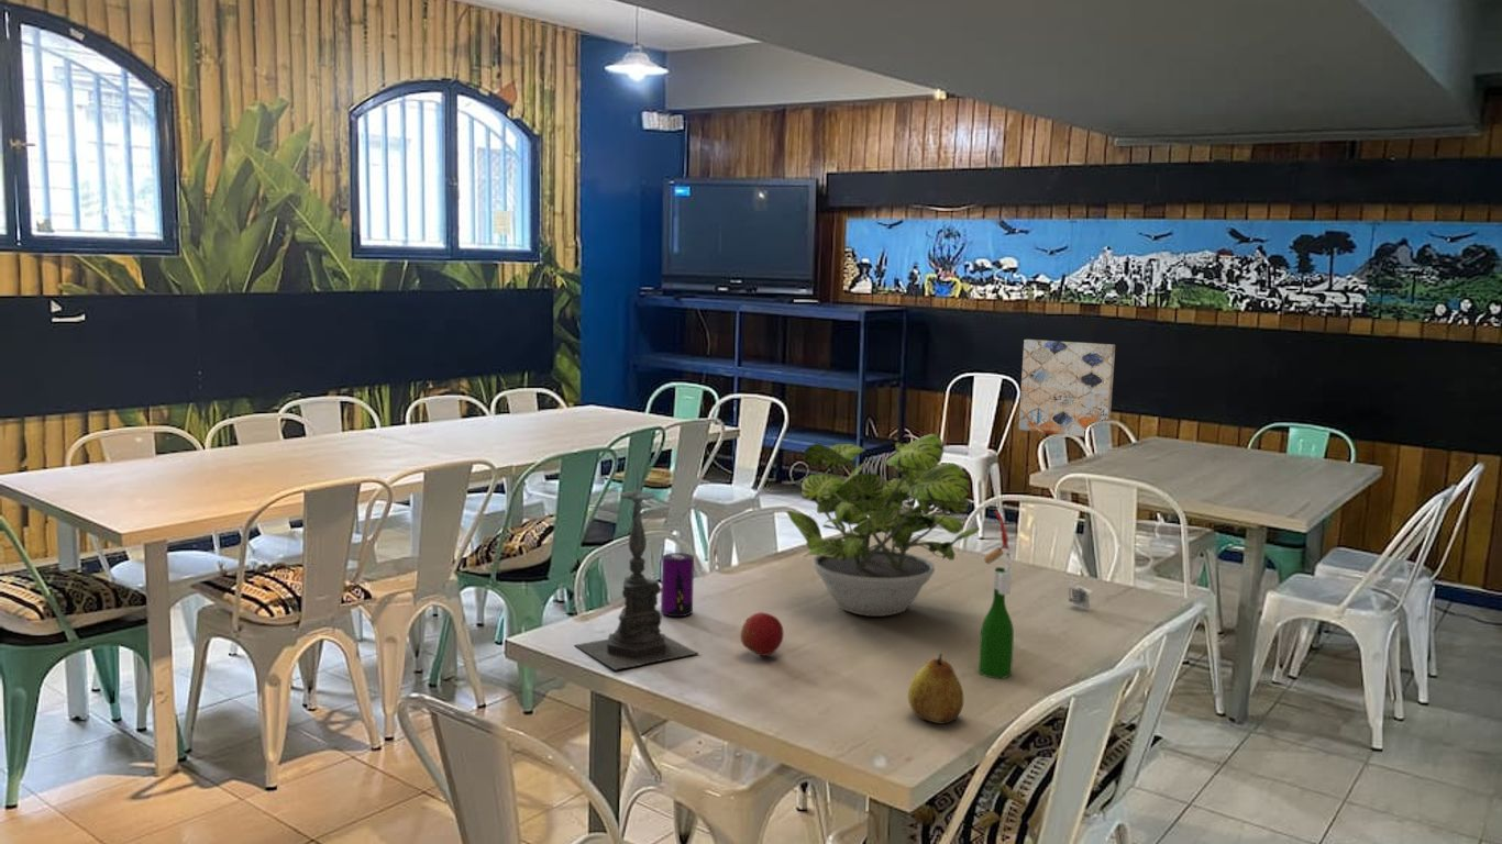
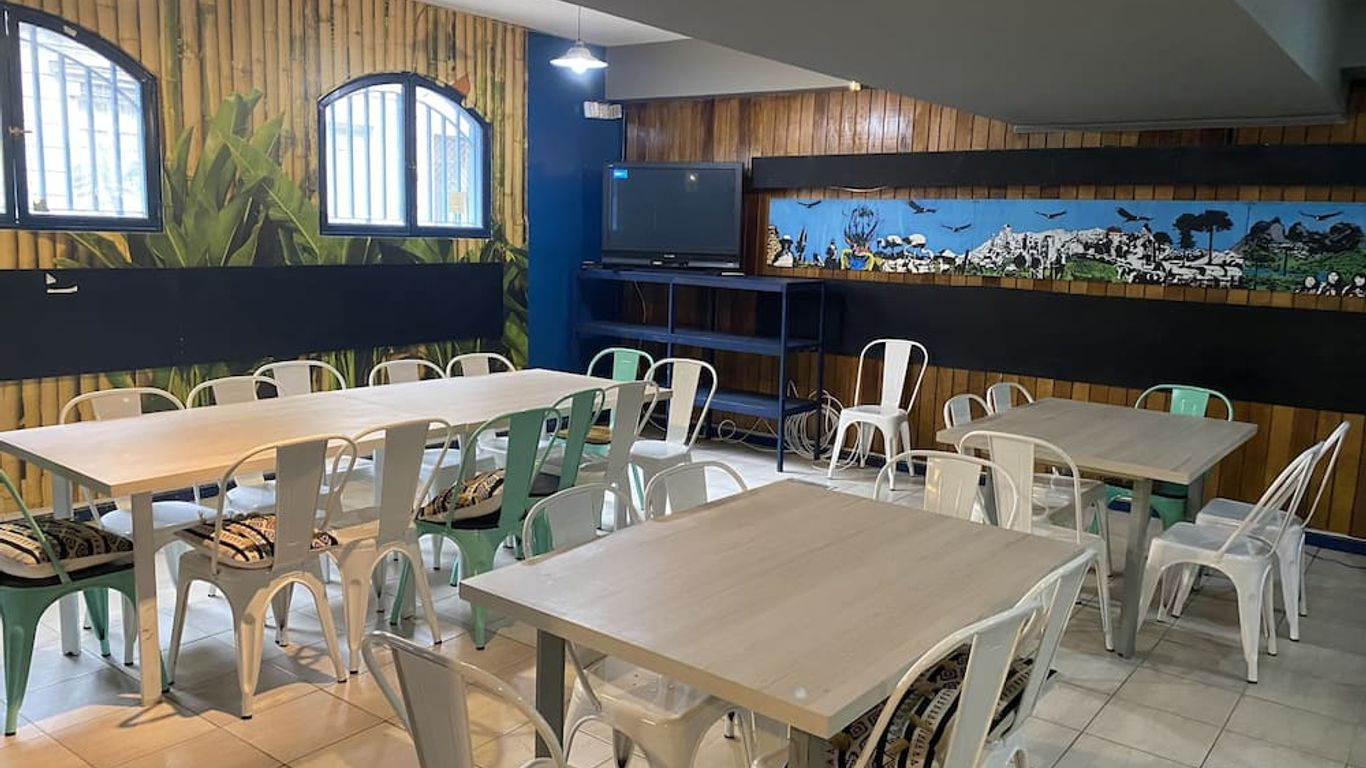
- wine bottle [967,510,1015,679]
- potted plant [786,433,981,618]
- beverage can [660,552,695,618]
- apple [740,611,785,657]
- wall art [1018,338,1116,438]
- candle holder [574,465,700,671]
- napkin holder [1068,584,1093,610]
- fruit [907,652,964,725]
